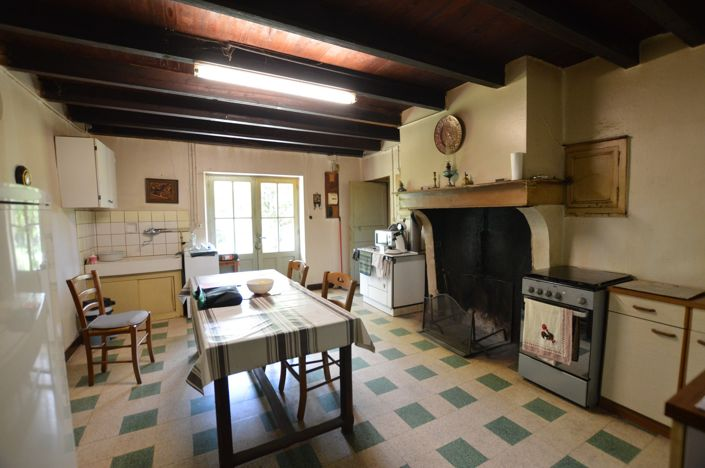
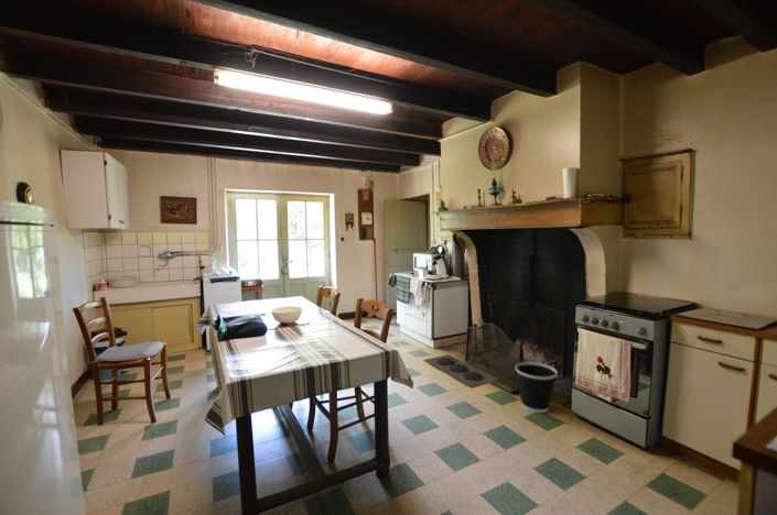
+ wastebasket [515,361,559,414]
+ doormat [423,353,499,388]
